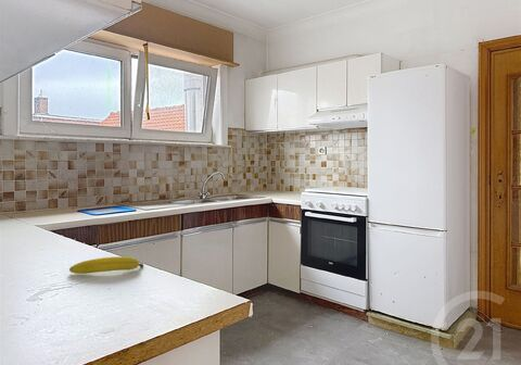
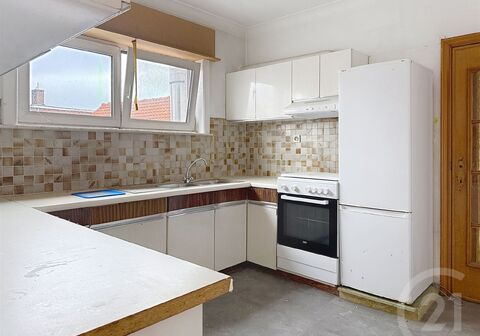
- fruit [68,255,144,275]
